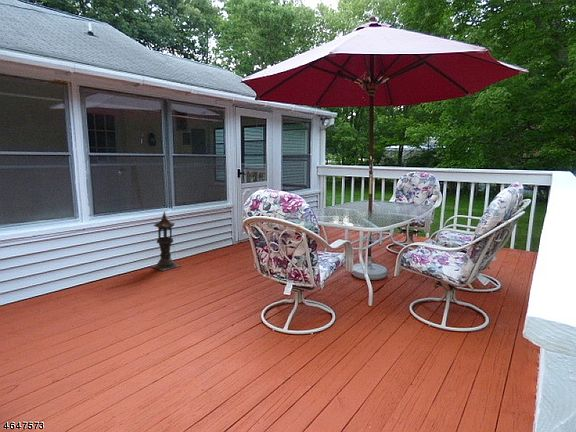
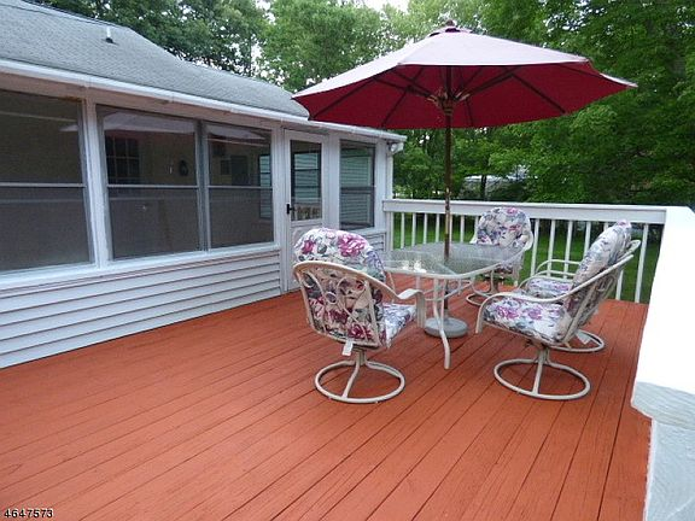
- lantern [150,210,182,272]
